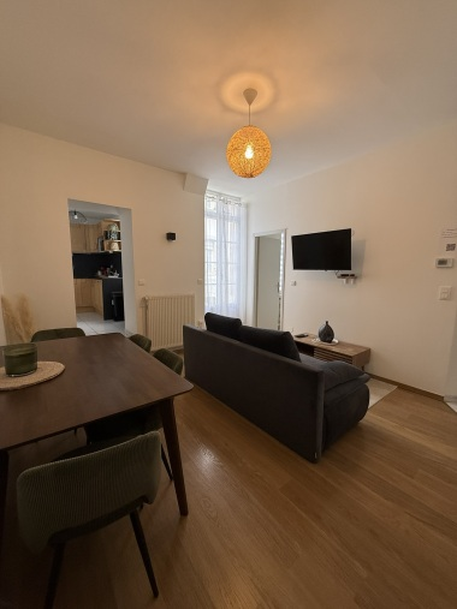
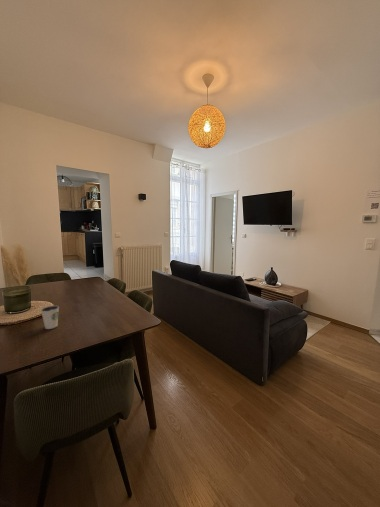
+ dixie cup [40,305,60,330]
